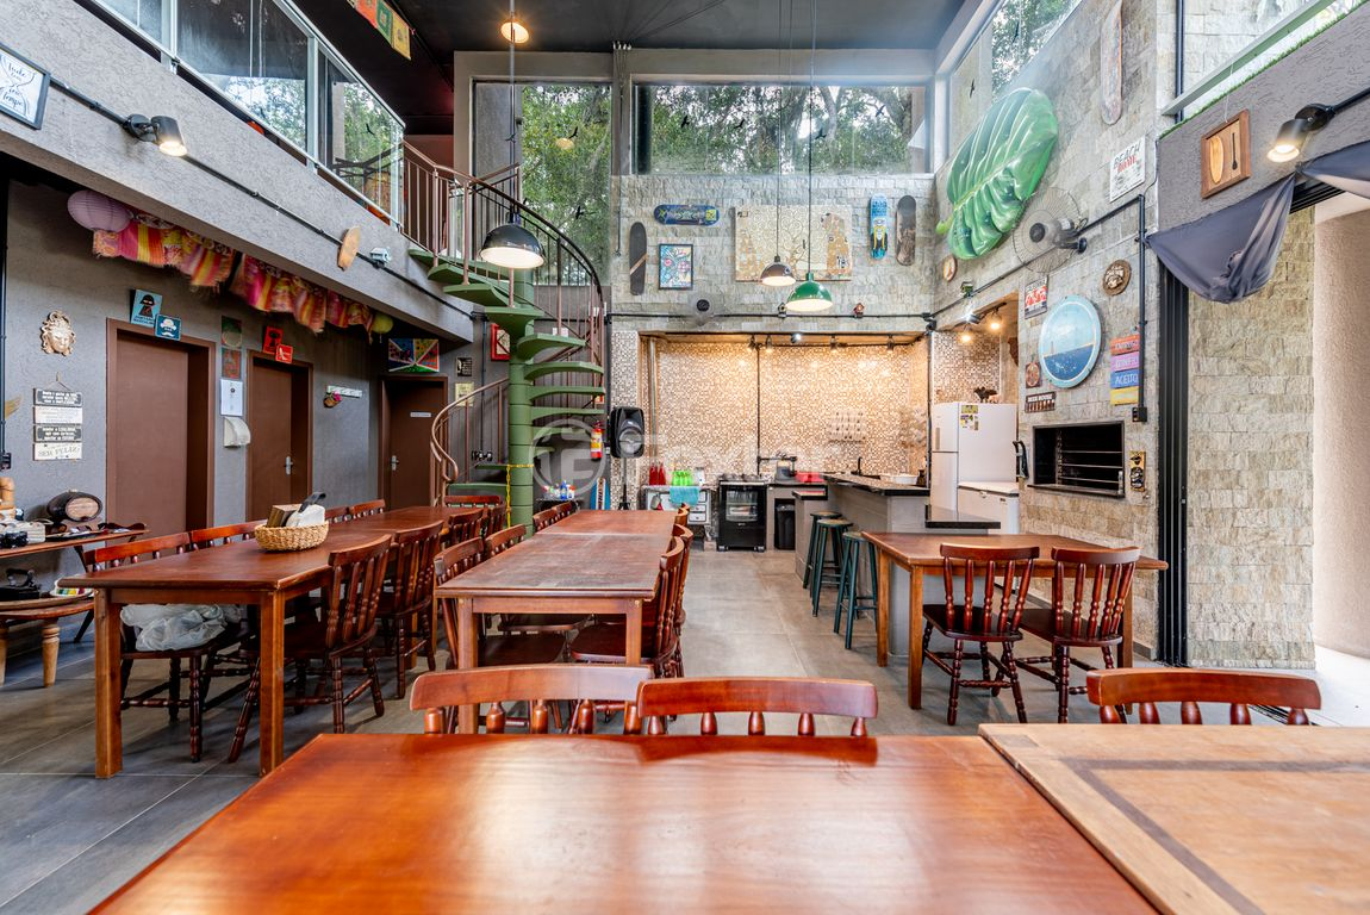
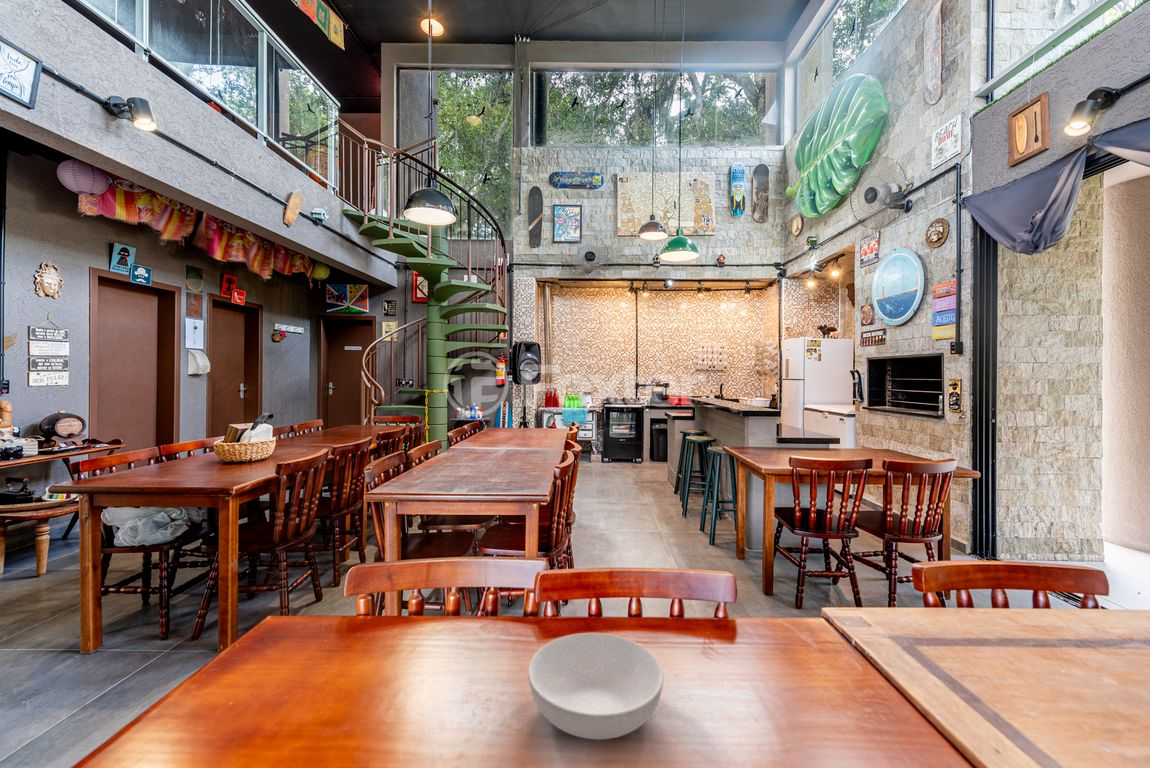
+ serving bowl [527,632,664,741]
